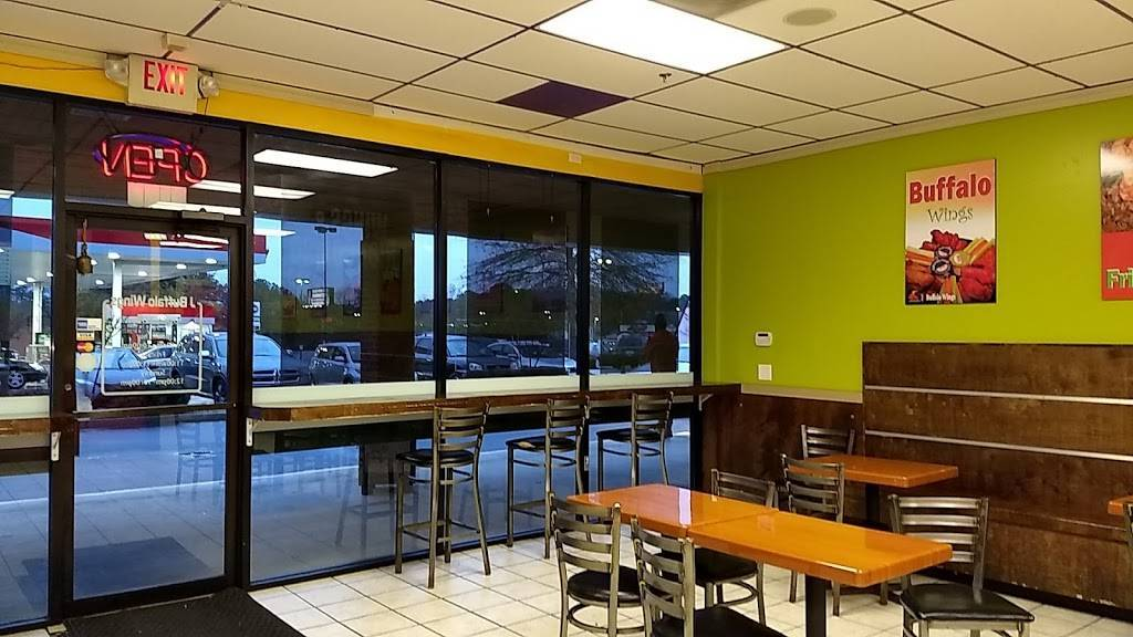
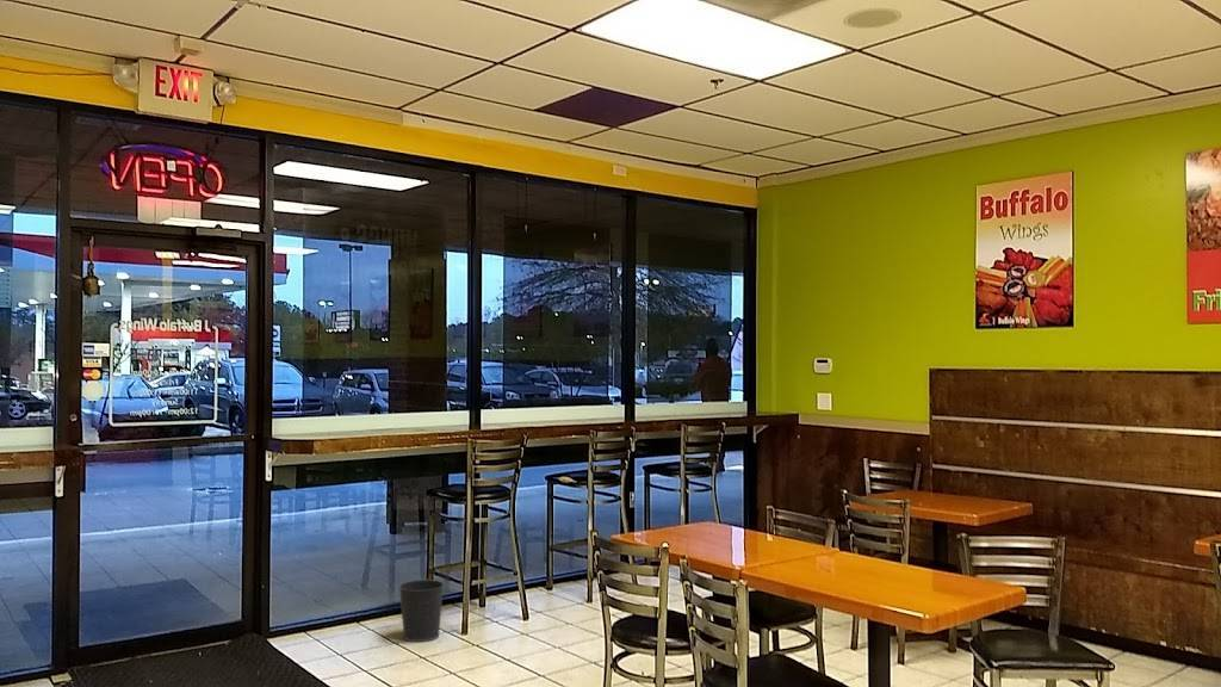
+ wastebasket [397,578,446,643]
